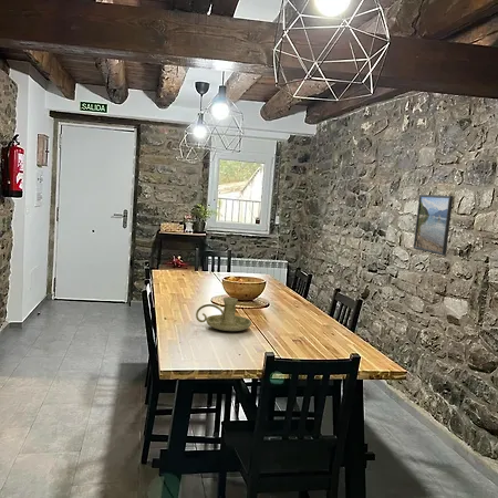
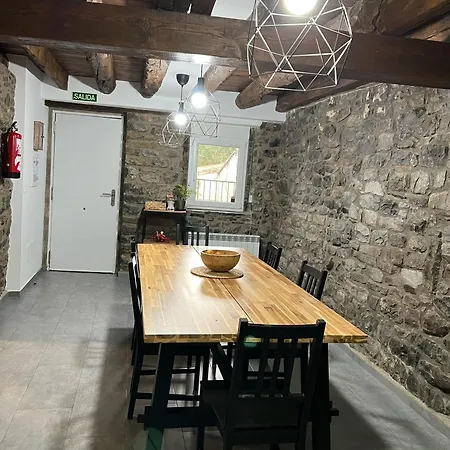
- candle holder [195,297,252,332]
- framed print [413,194,454,257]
